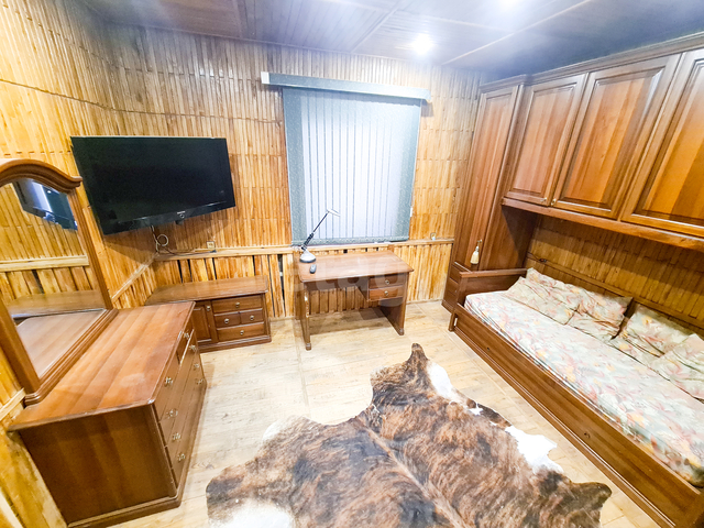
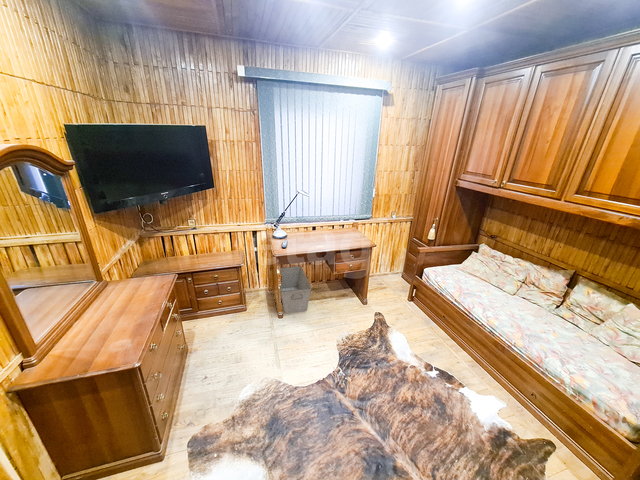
+ storage bin [279,265,312,315]
